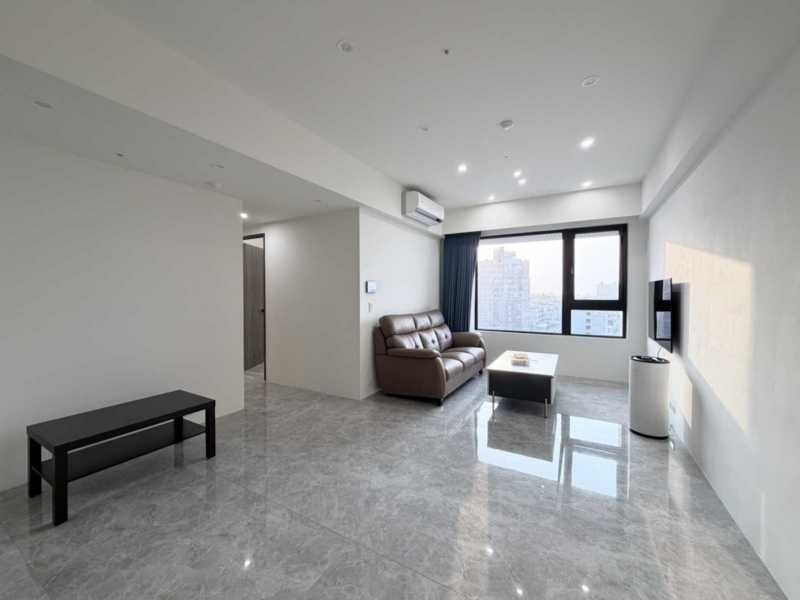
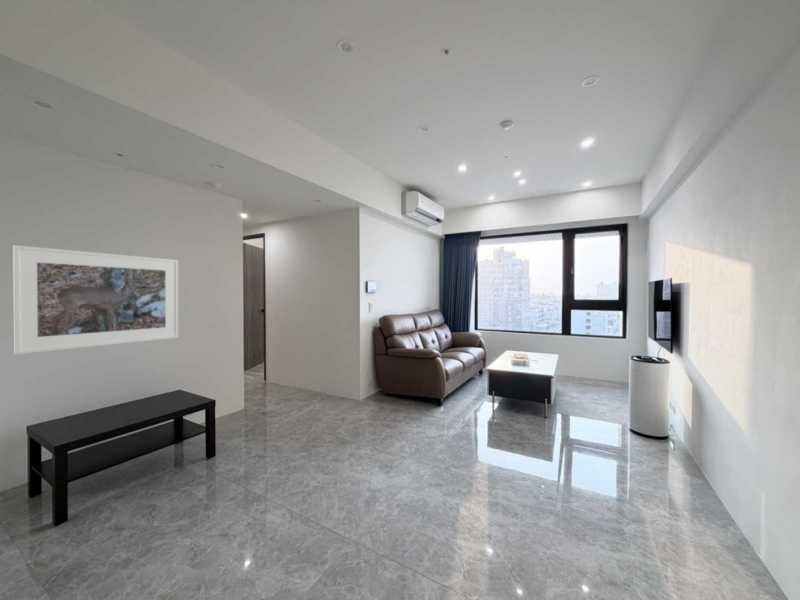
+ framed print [12,244,179,355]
